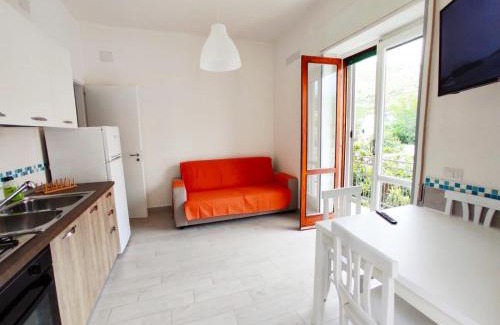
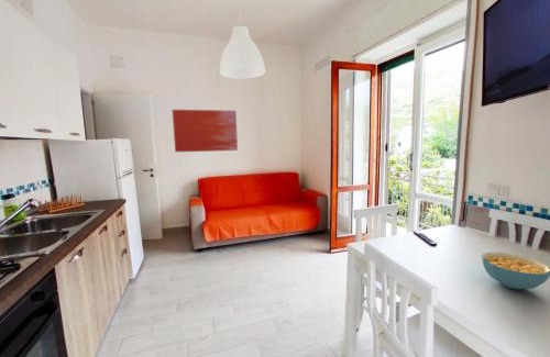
+ wall art [172,109,239,153]
+ cereal bowl [481,252,550,290]
